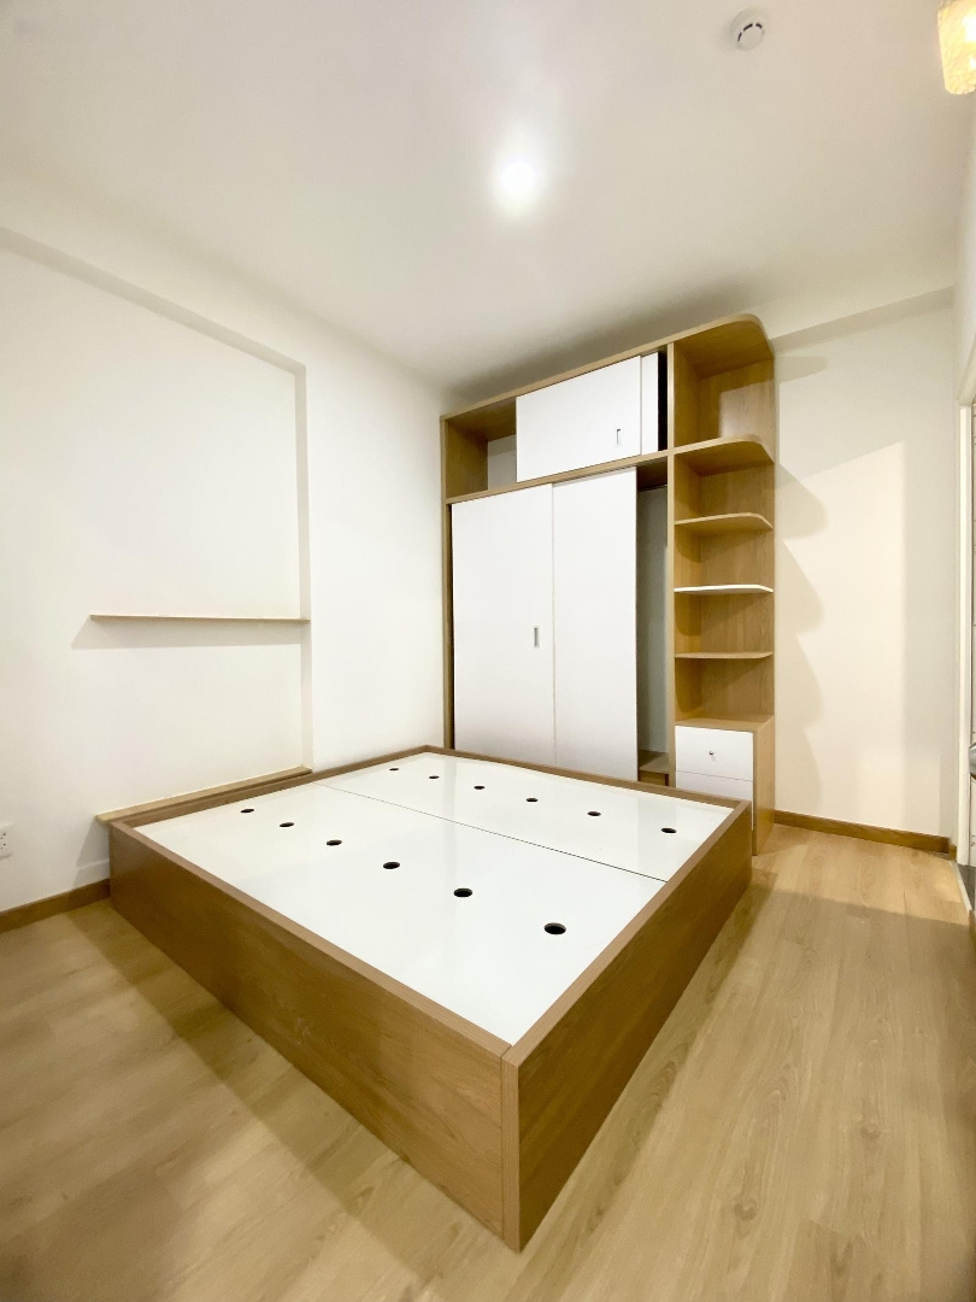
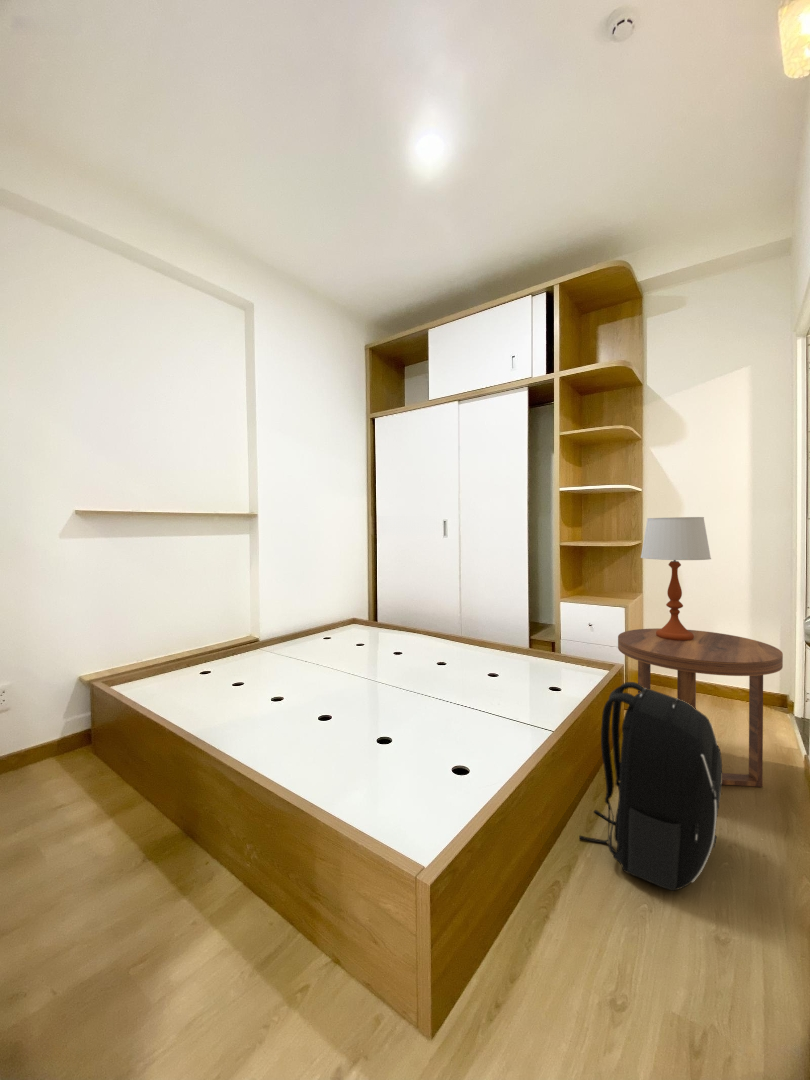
+ table lamp [640,516,712,641]
+ backpack [578,681,723,892]
+ side table [617,627,784,788]
